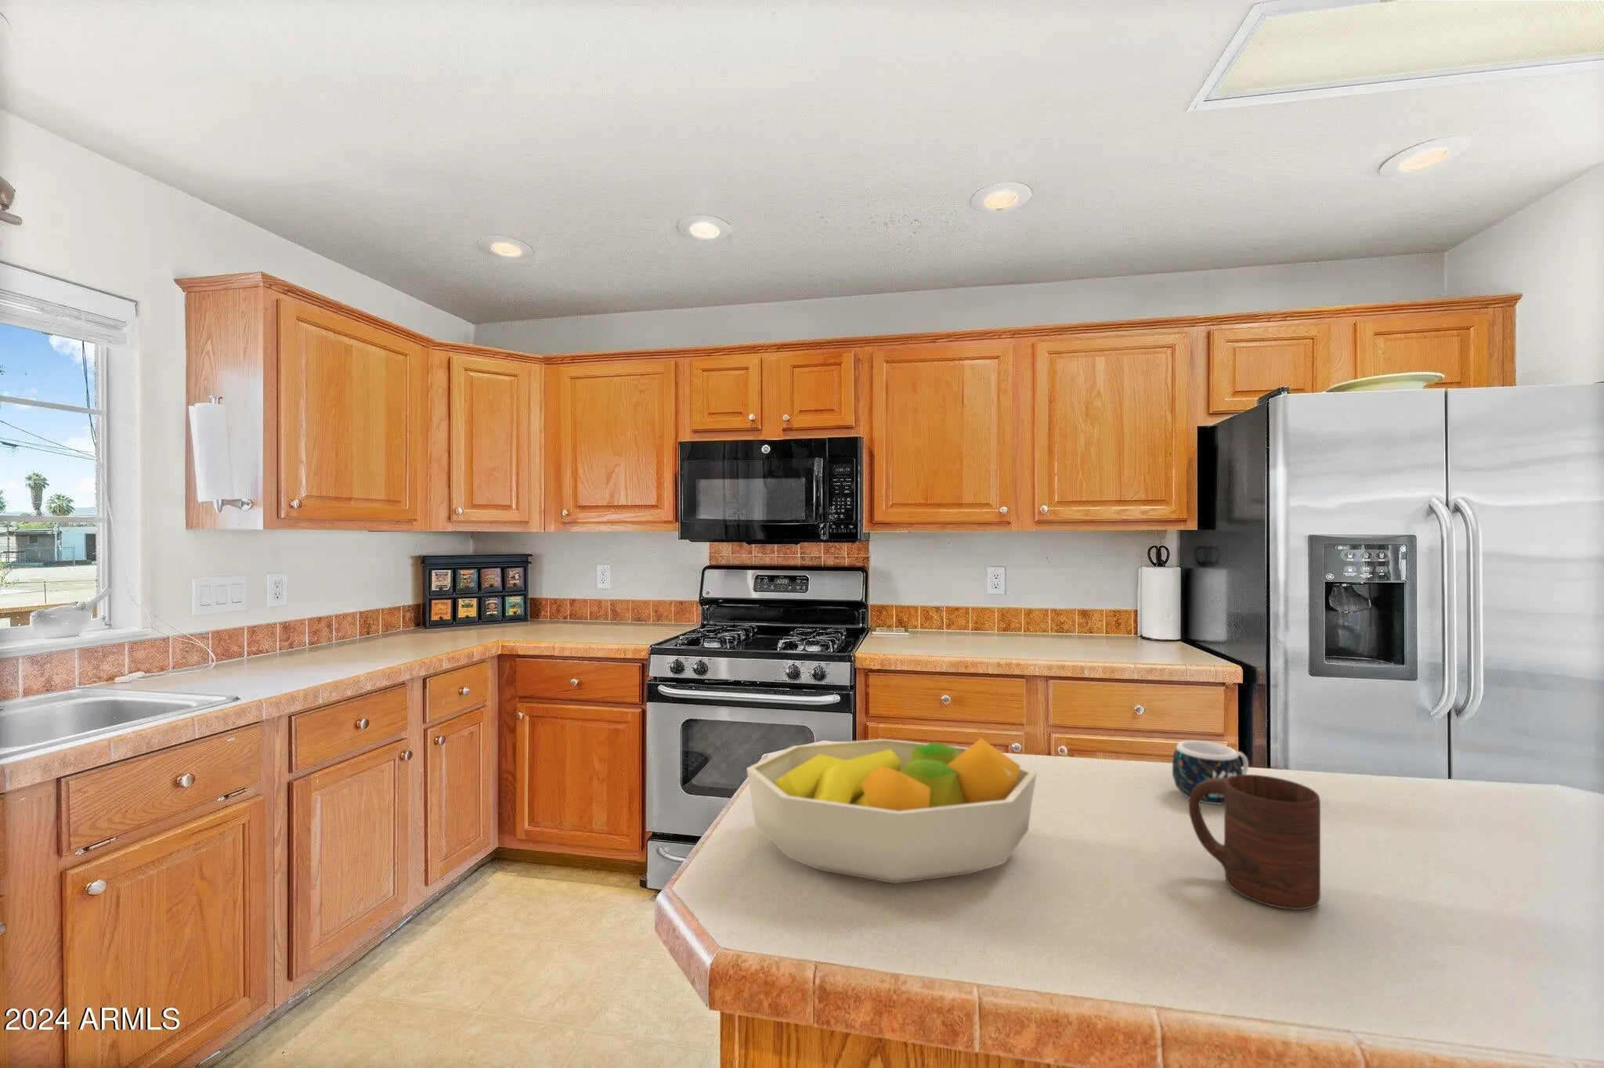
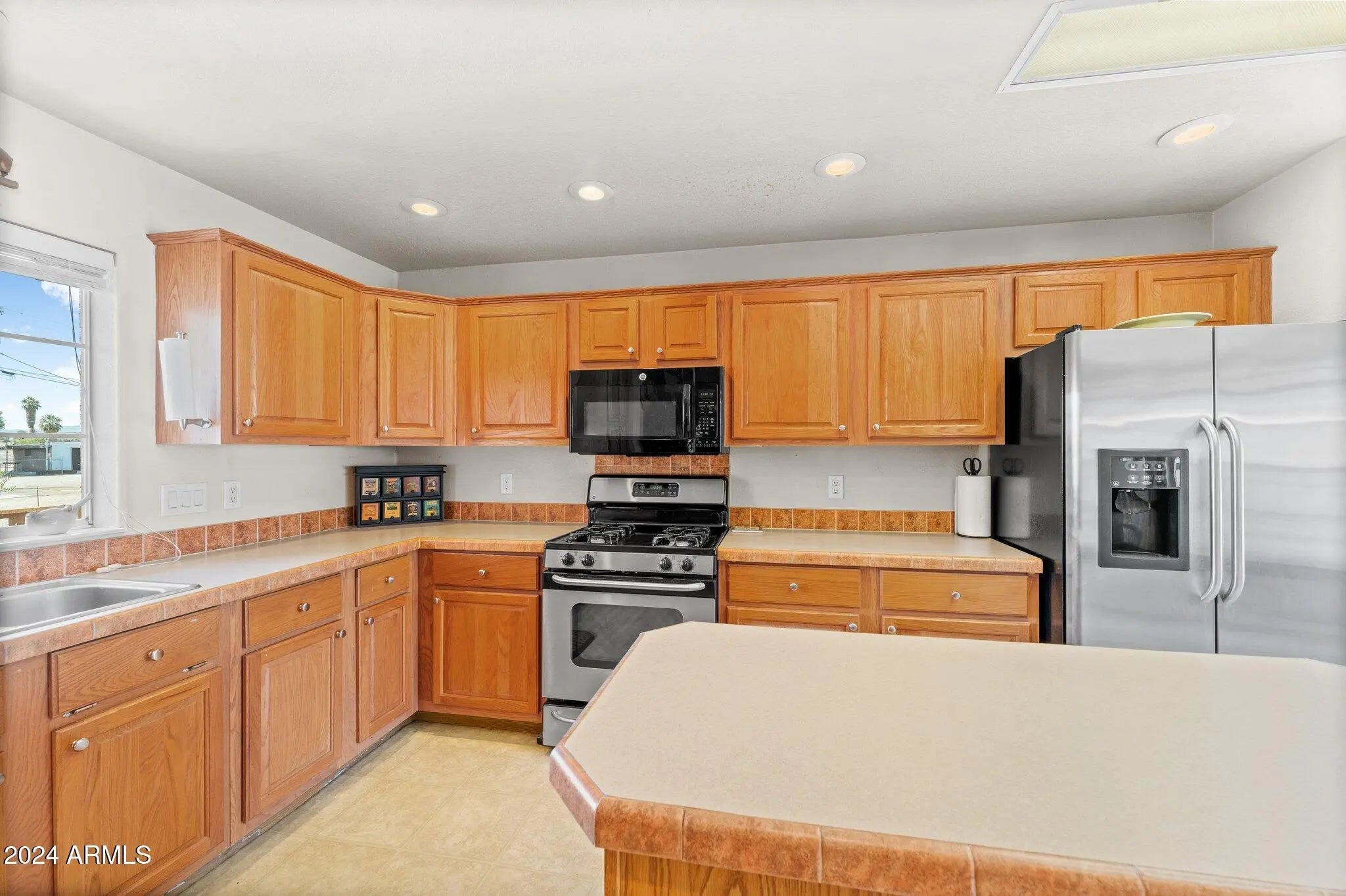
- mug [1171,740,1249,805]
- fruit bowl [746,738,1038,884]
- cup [1187,774,1322,911]
